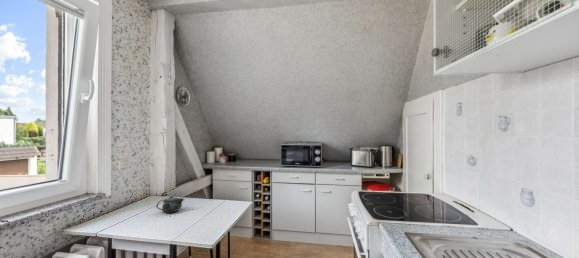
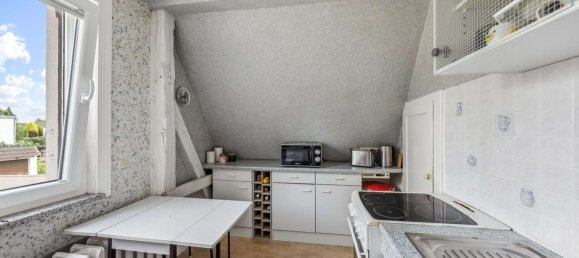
- chinaware [155,195,185,214]
